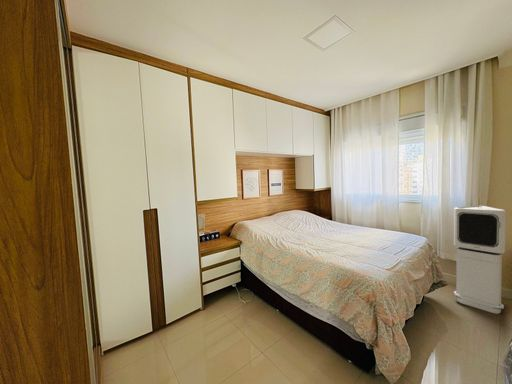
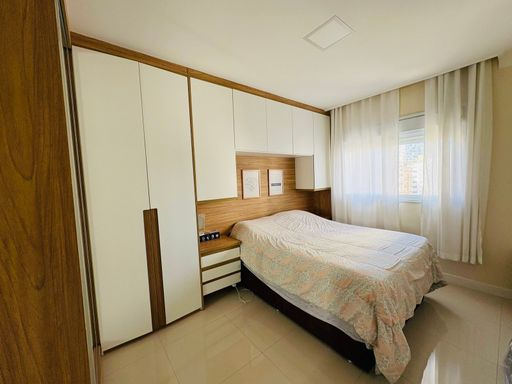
- air purifier [453,205,507,315]
